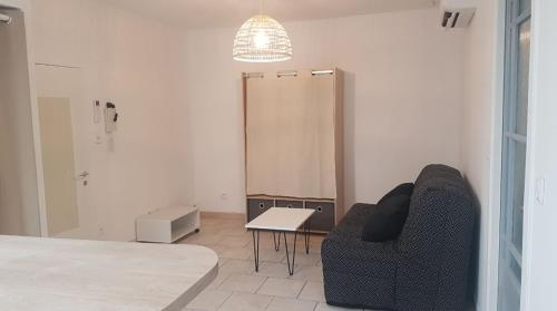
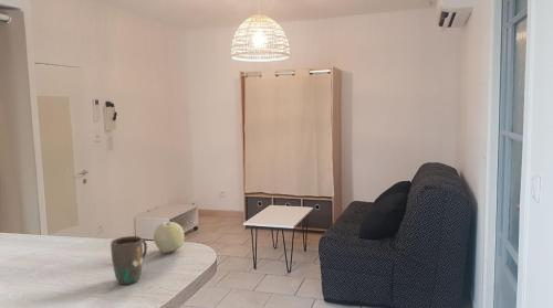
+ fruit [153,221,186,254]
+ mug [109,235,148,285]
